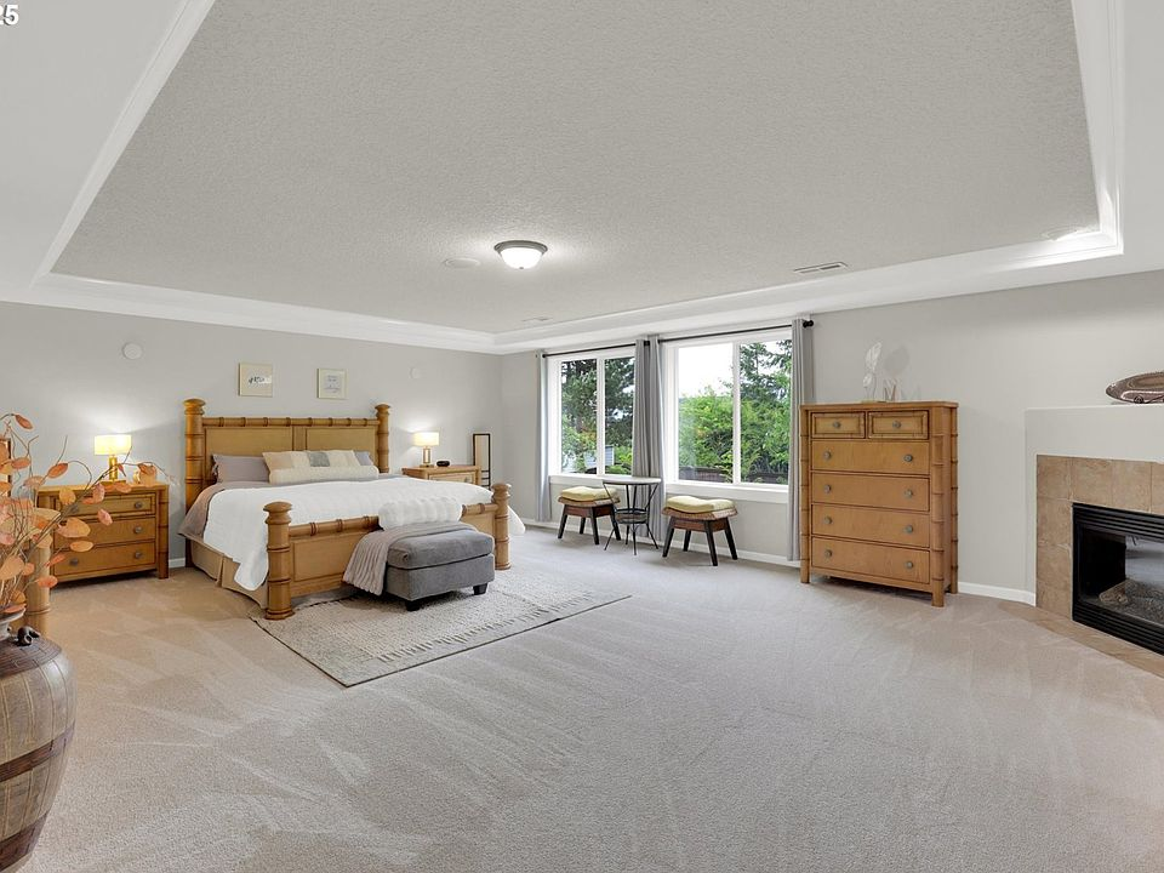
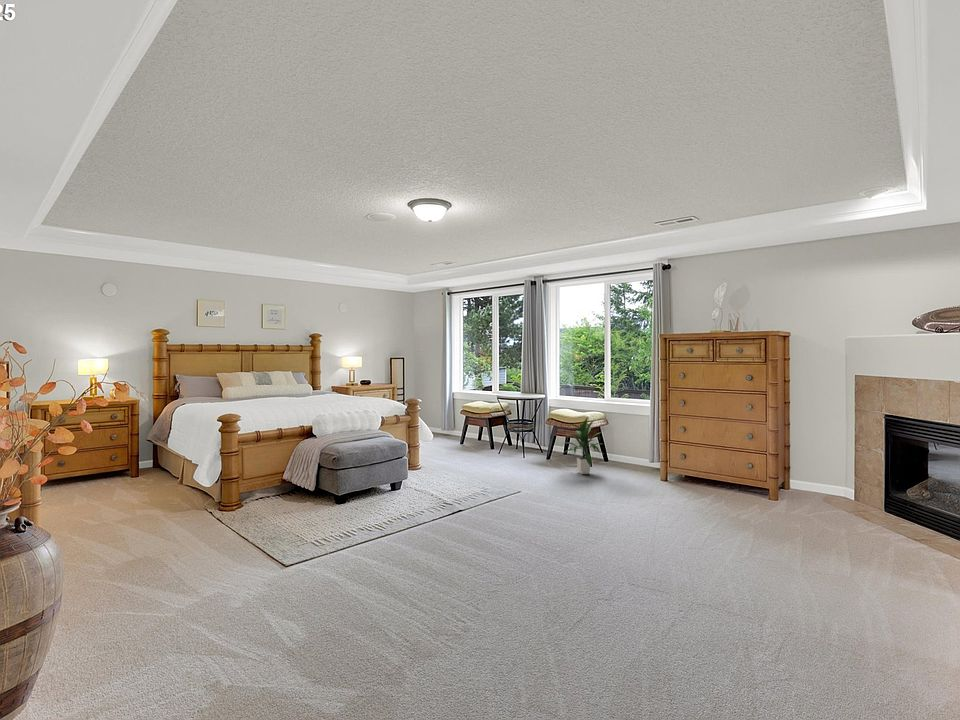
+ indoor plant [560,417,604,475]
